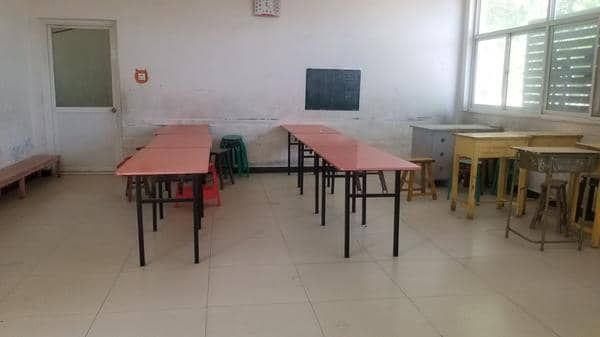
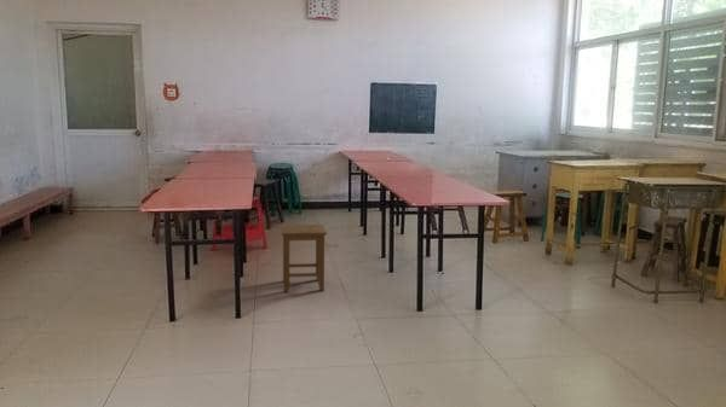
+ stool [280,223,328,293]
